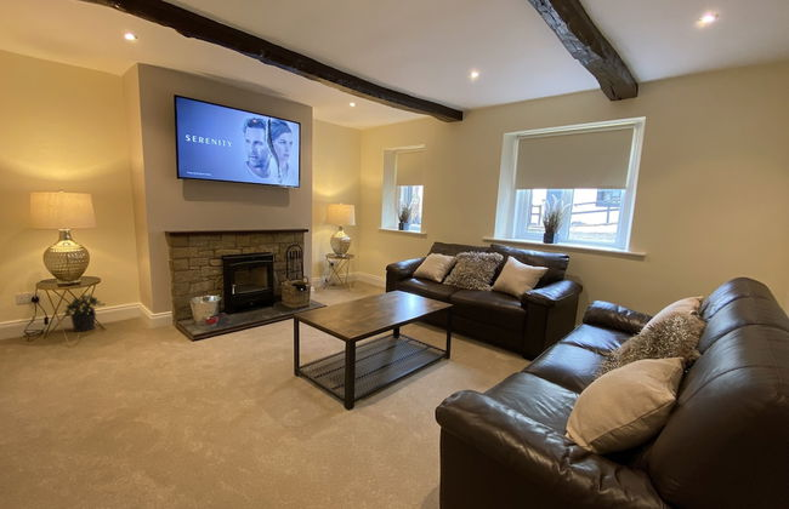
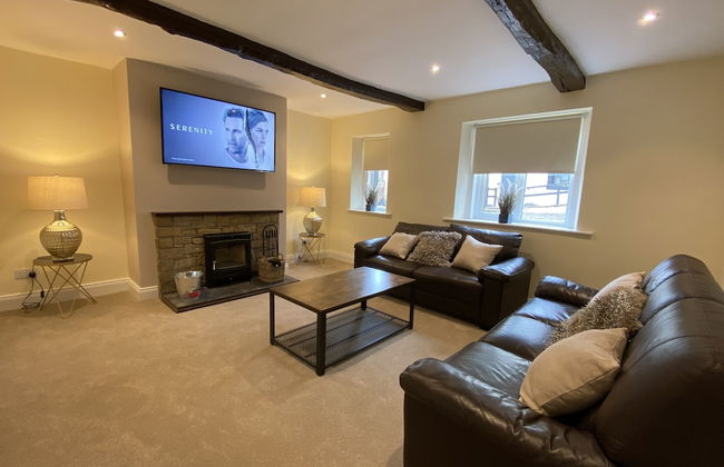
- potted plant [63,293,107,333]
